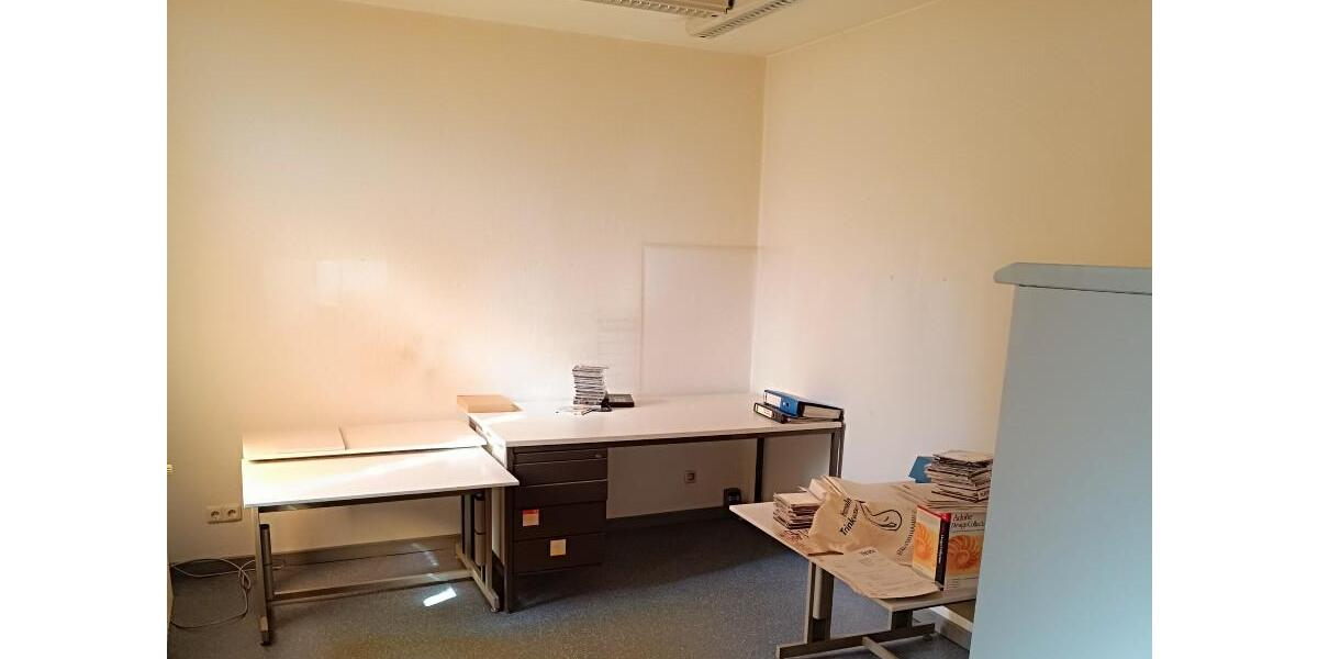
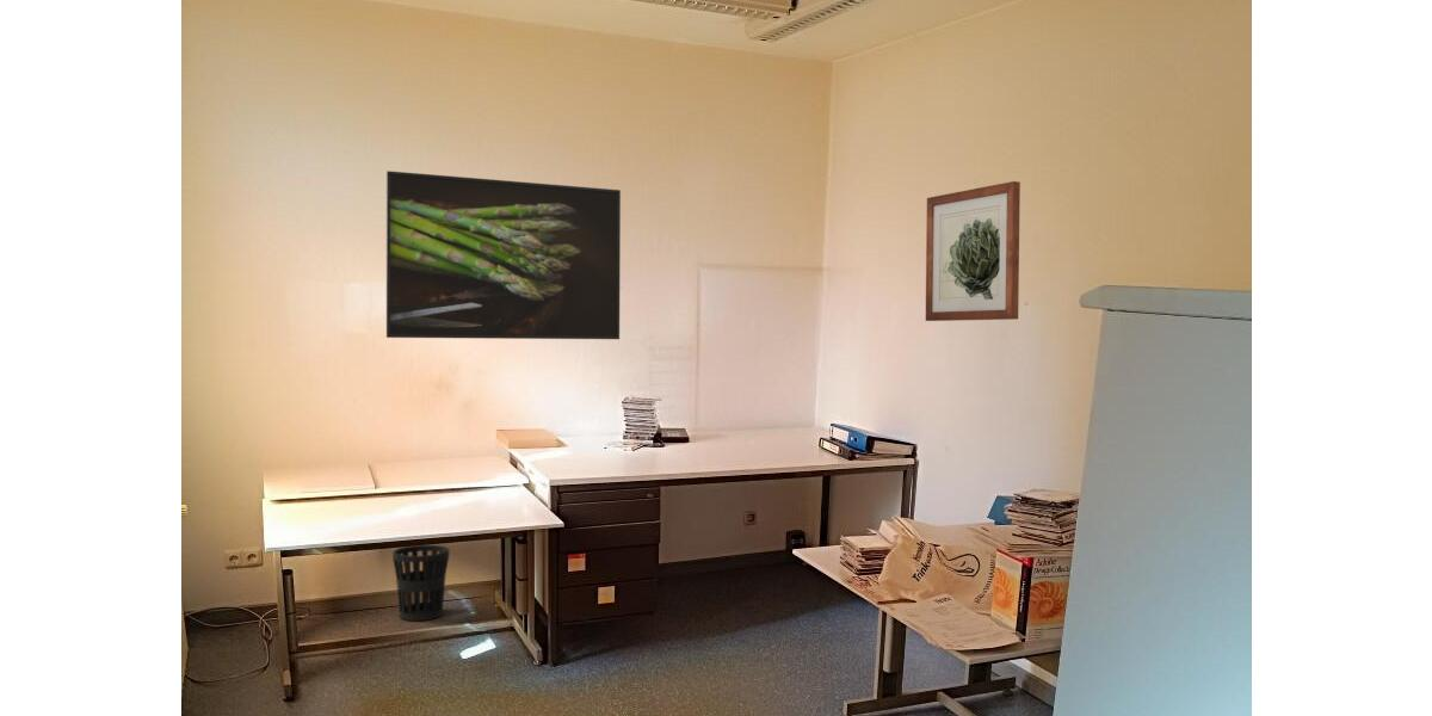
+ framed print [385,169,622,340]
+ wall art [925,180,1021,322]
+ wastebasket [391,544,450,622]
